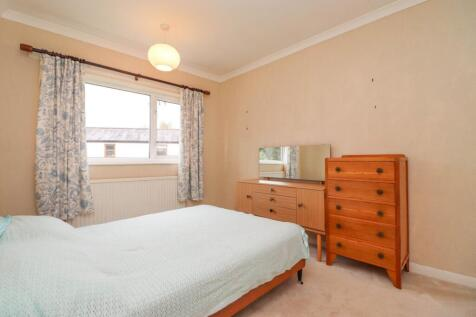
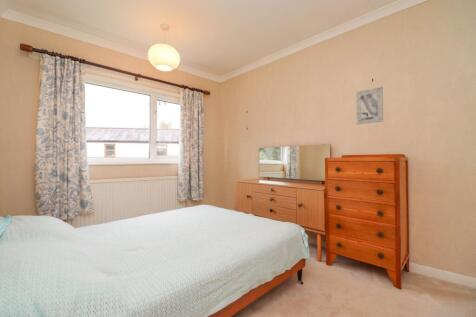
+ wall art [355,86,384,125]
